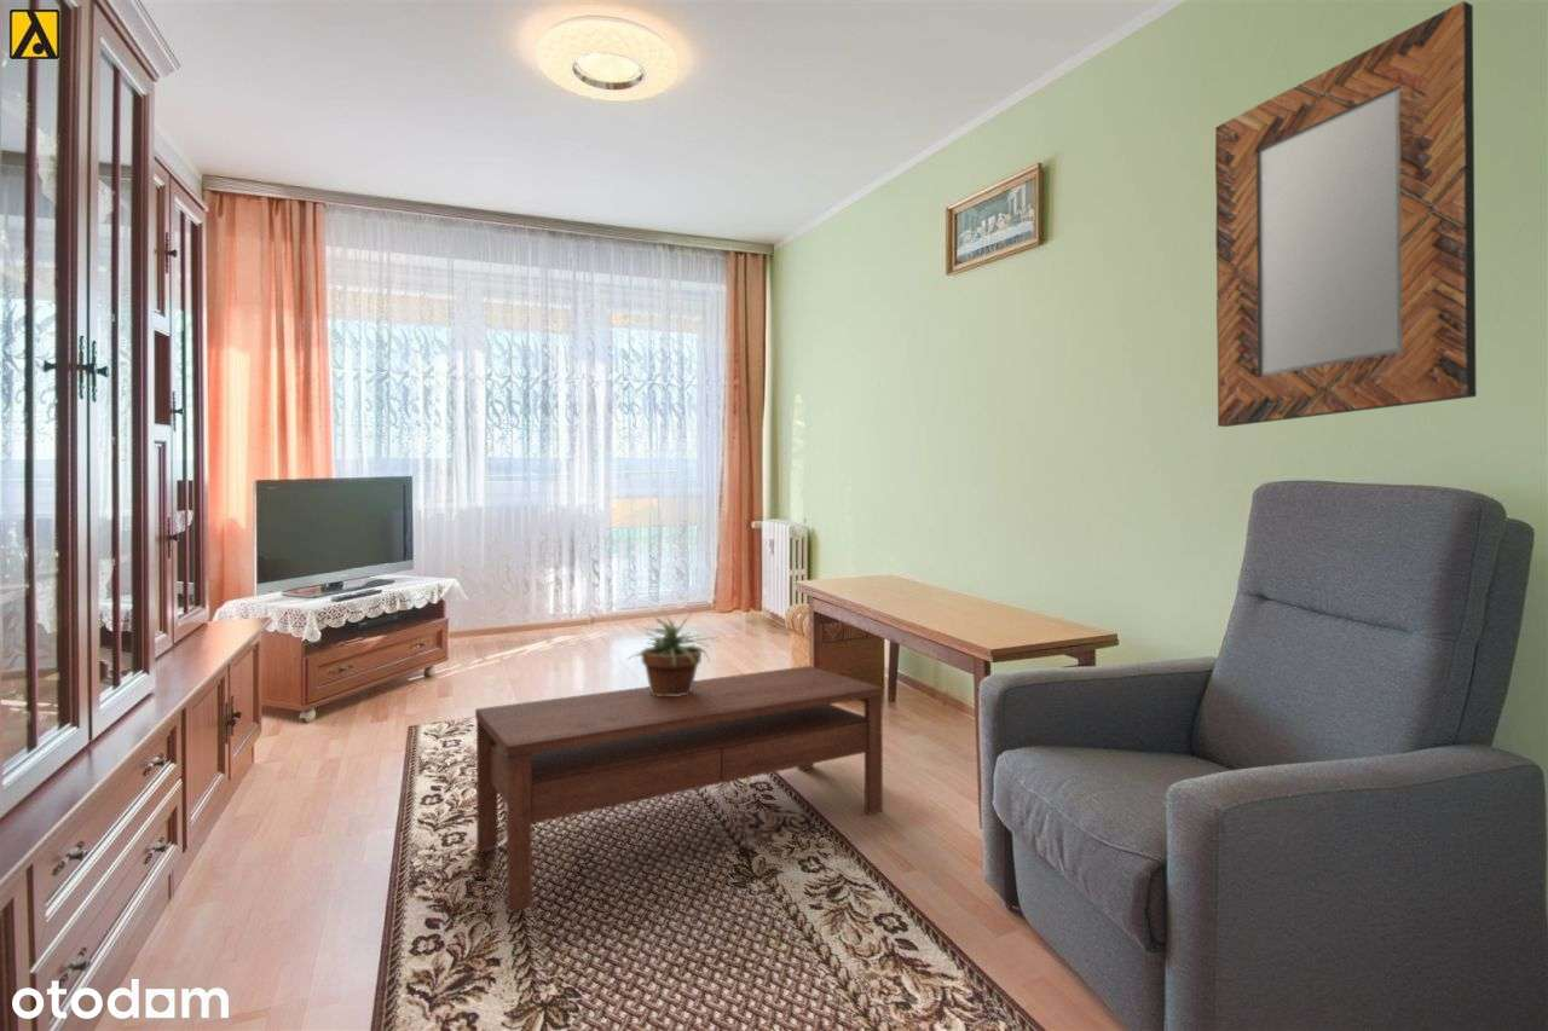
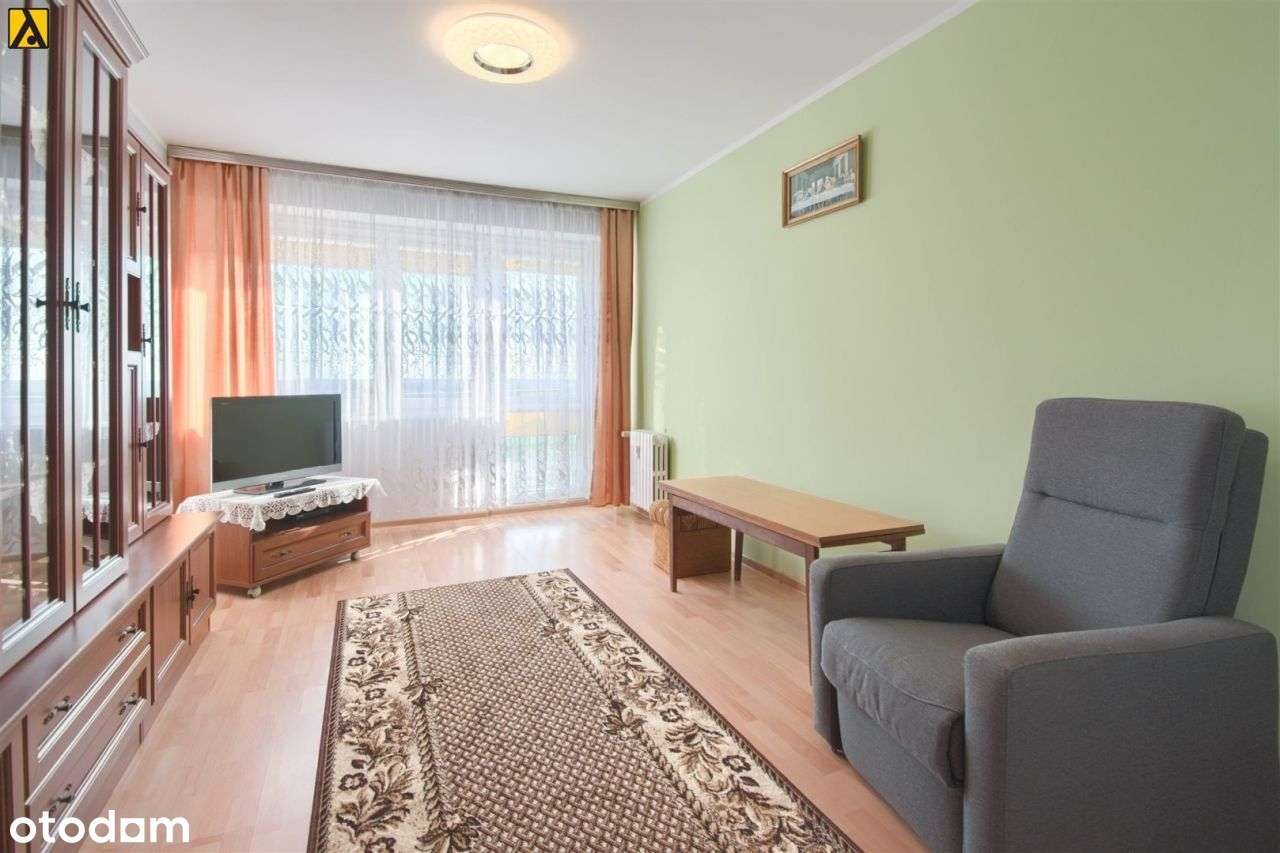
- home mirror [1214,0,1478,428]
- coffee table [474,665,884,914]
- potted plant [624,613,717,696]
